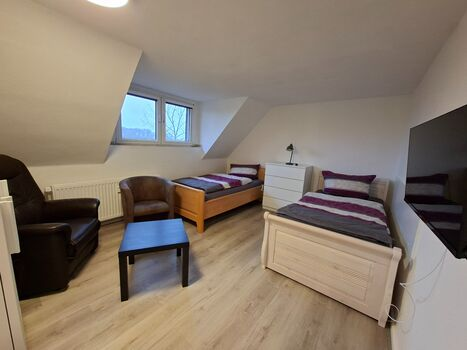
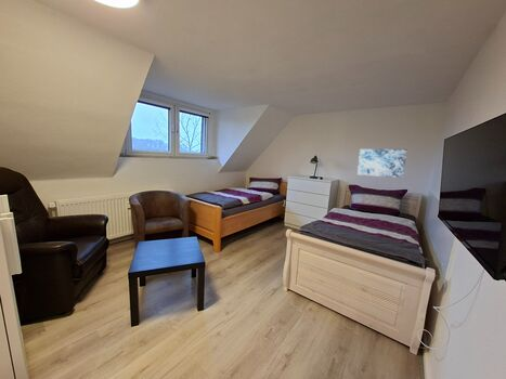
+ wall art [356,148,407,179]
